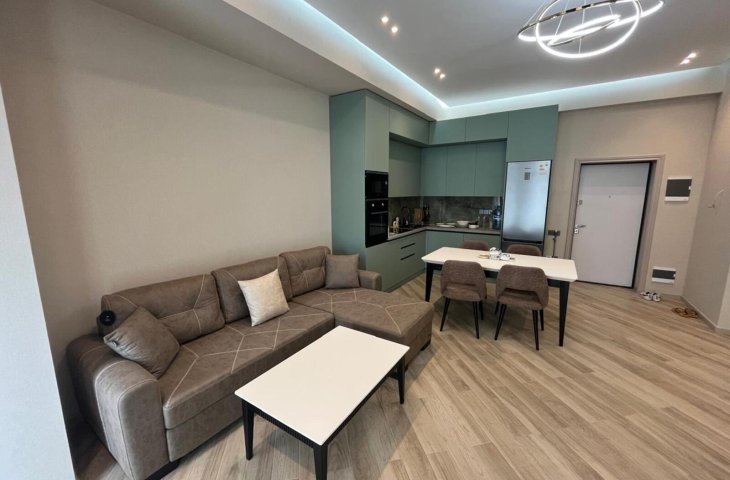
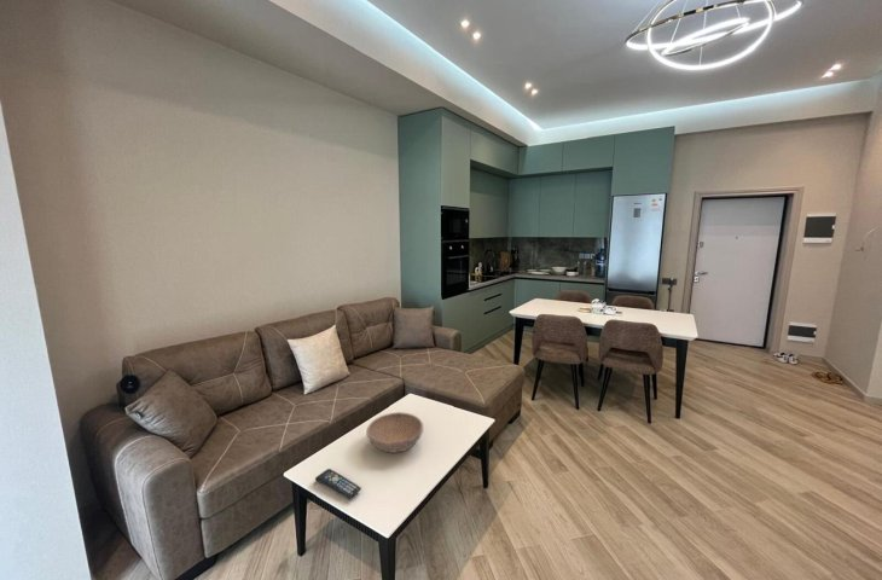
+ remote control [314,468,362,500]
+ bowl [365,411,424,454]
